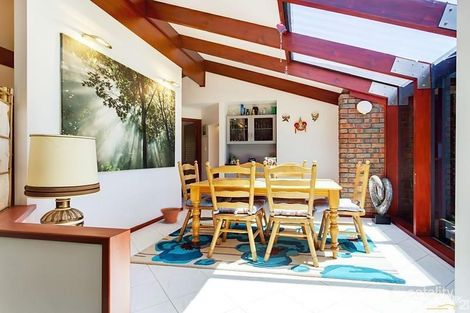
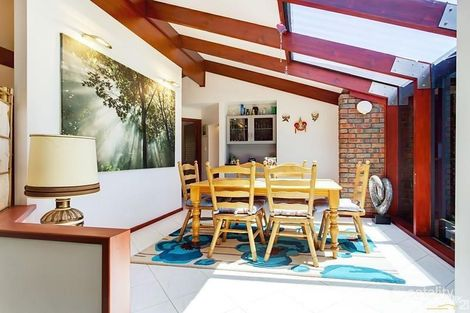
- plant pot [160,207,181,225]
